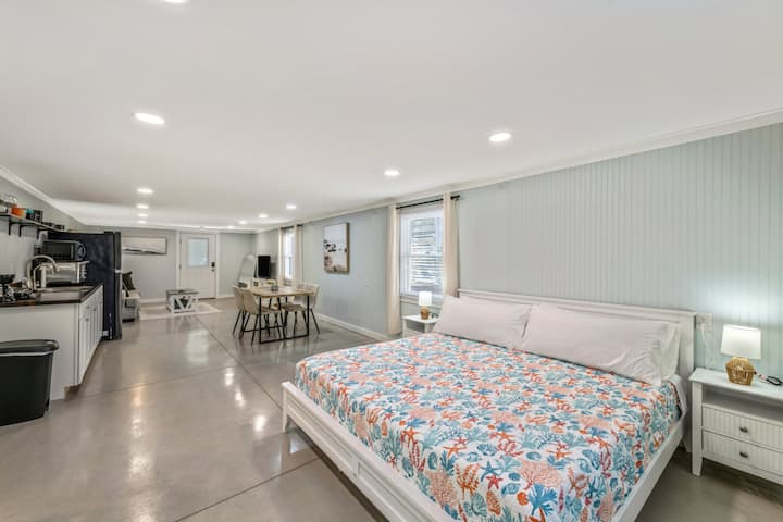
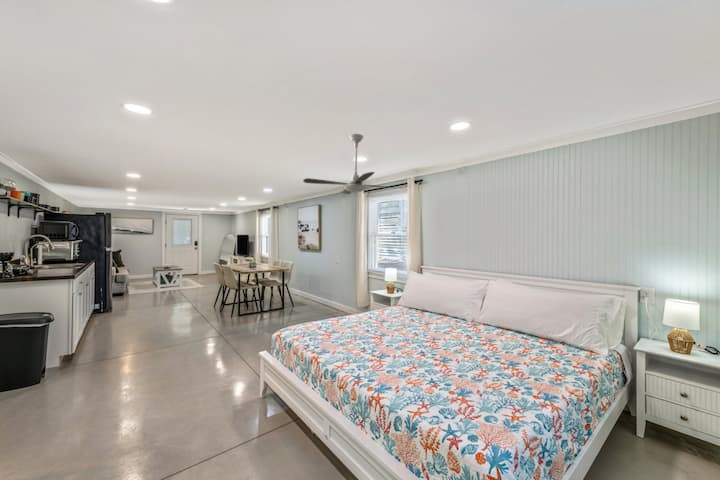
+ ceiling fan [302,133,405,195]
